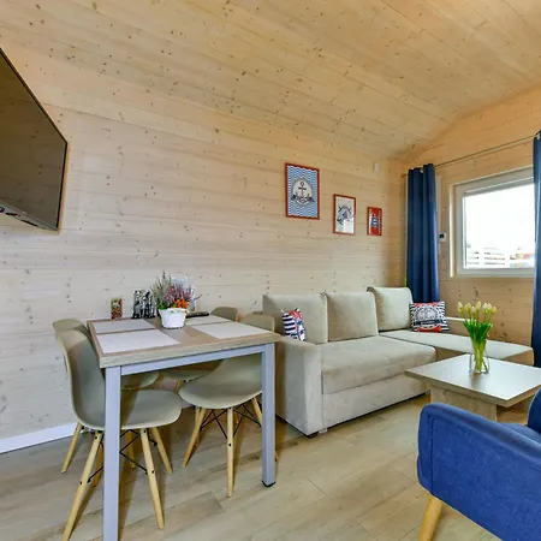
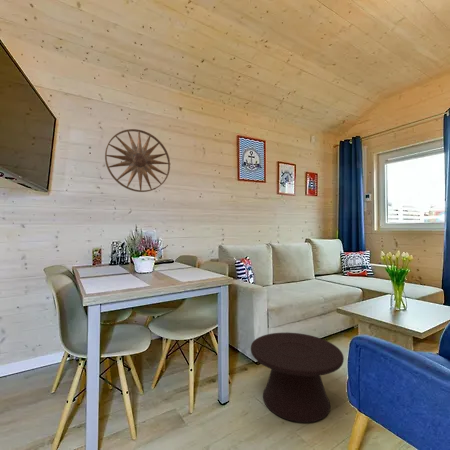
+ wall art [104,128,171,193]
+ side table [250,332,345,424]
